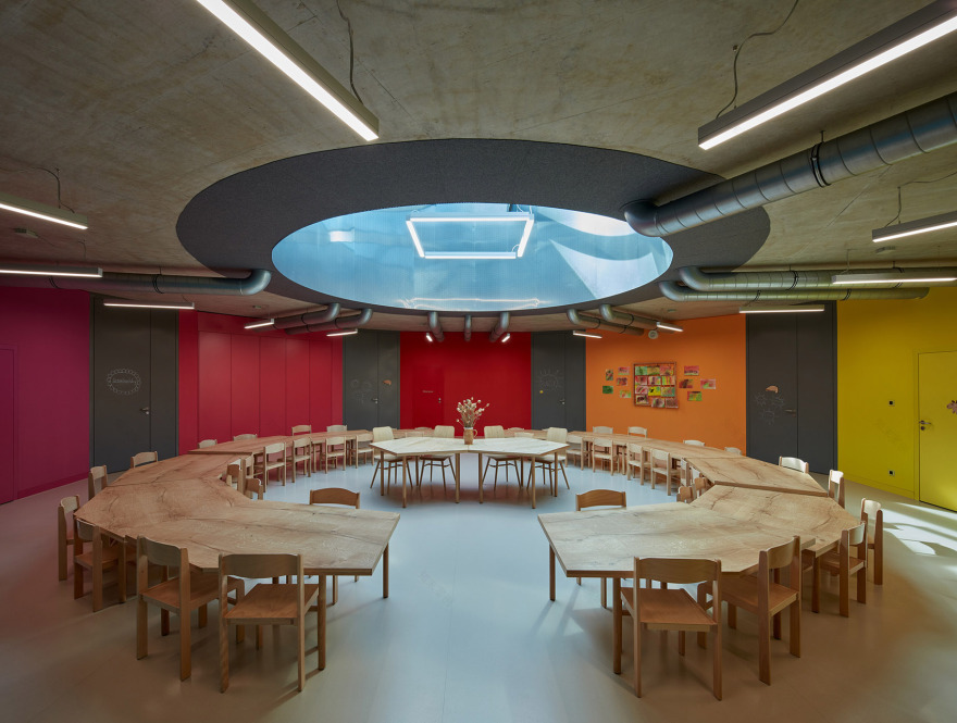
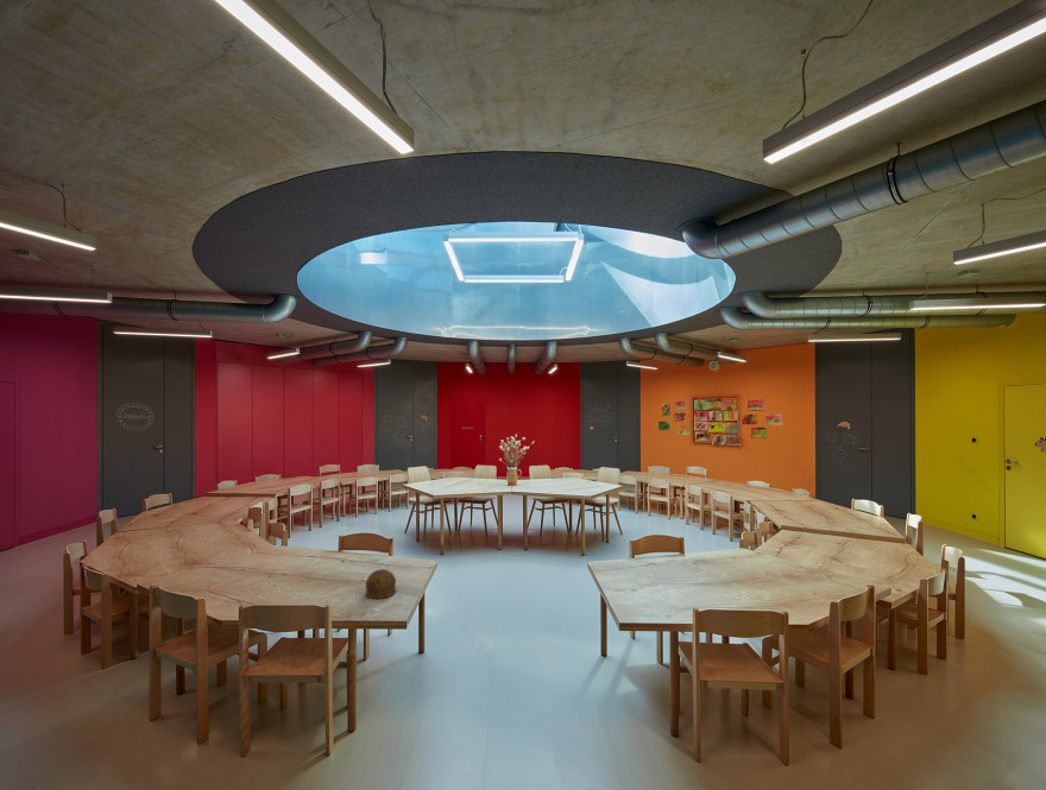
+ bowl [365,568,397,600]
